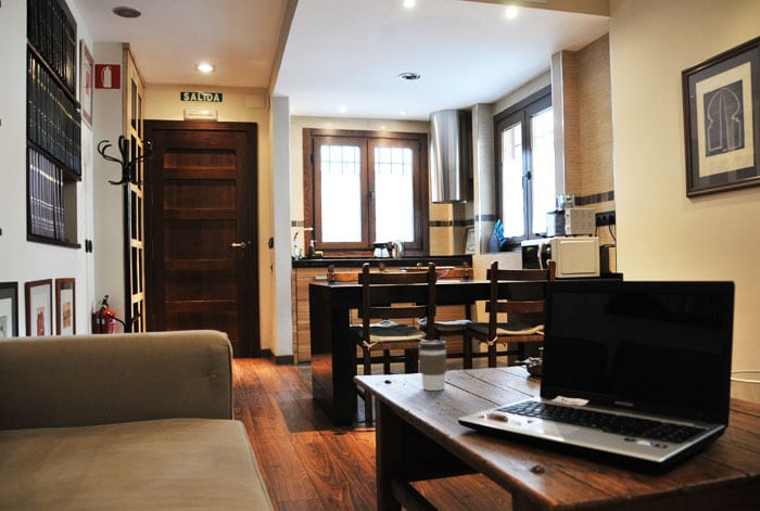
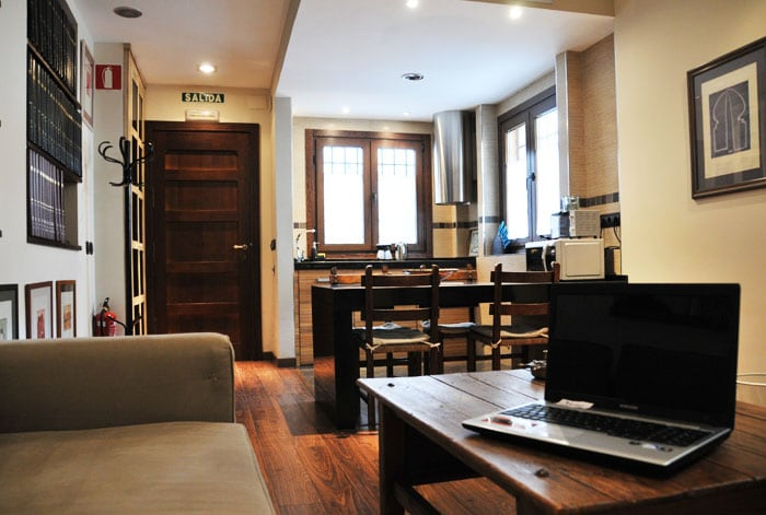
- coffee cup [417,340,448,392]
